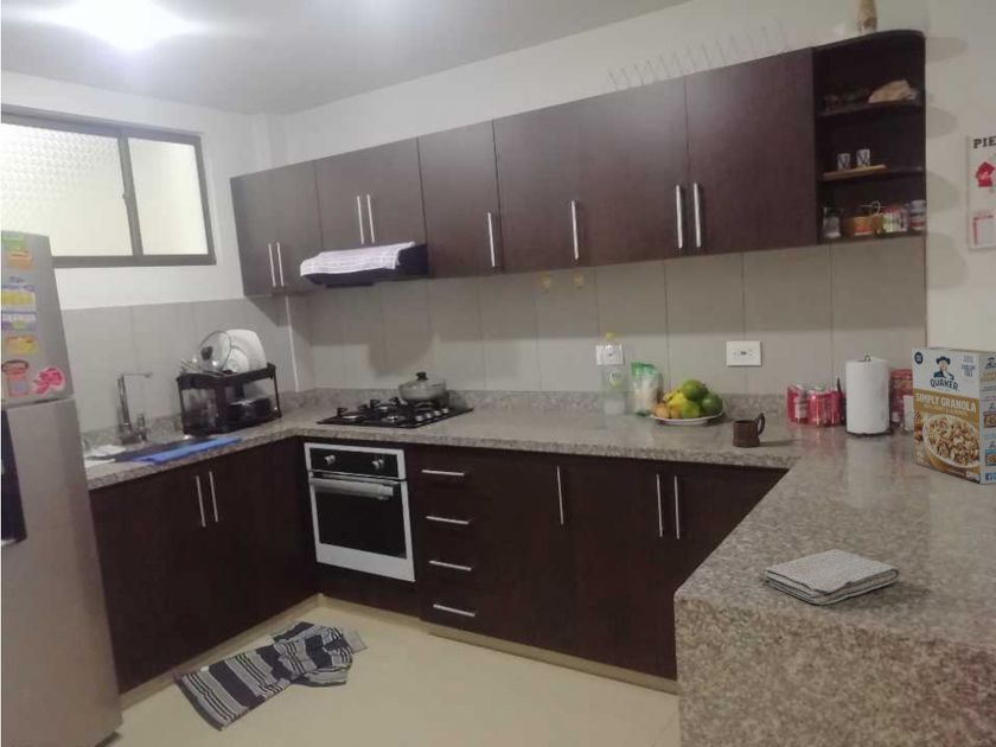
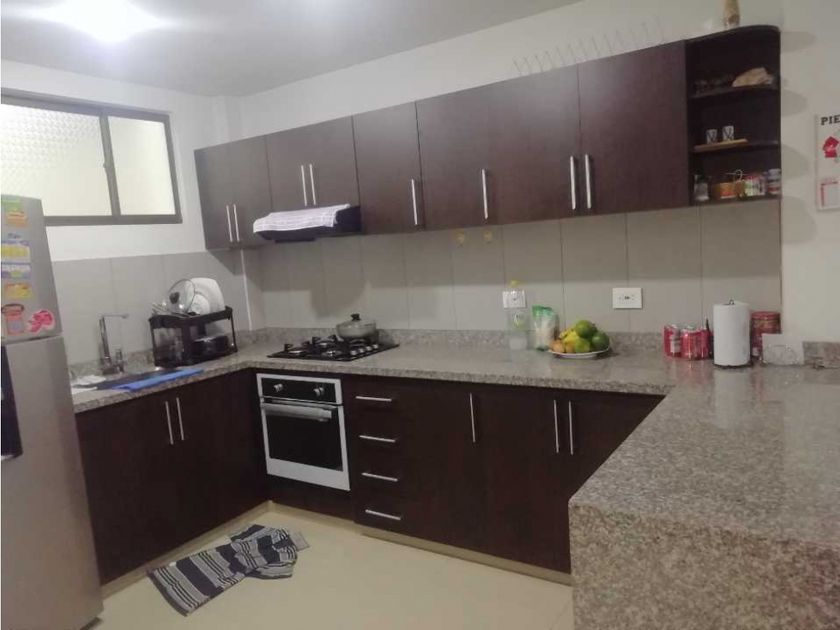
- cereal box [911,345,996,485]
- washcloth [762,548,902,606]
- mug [732,411,766,448]
